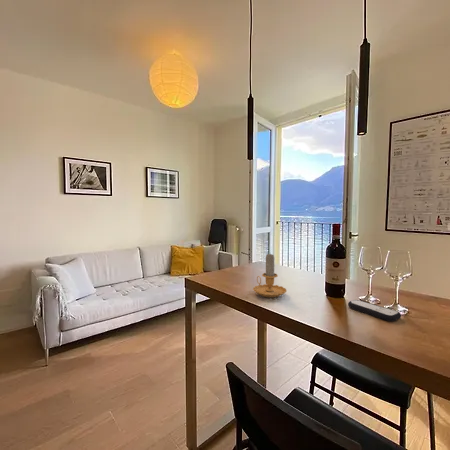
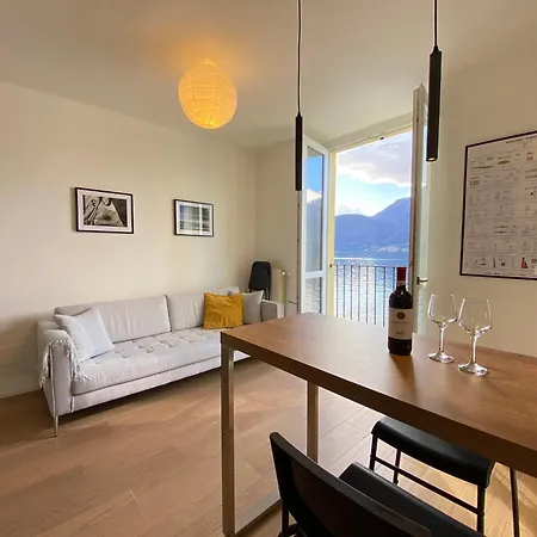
- remote control [347,299,402,322]
- candle [252,253,287,298]
